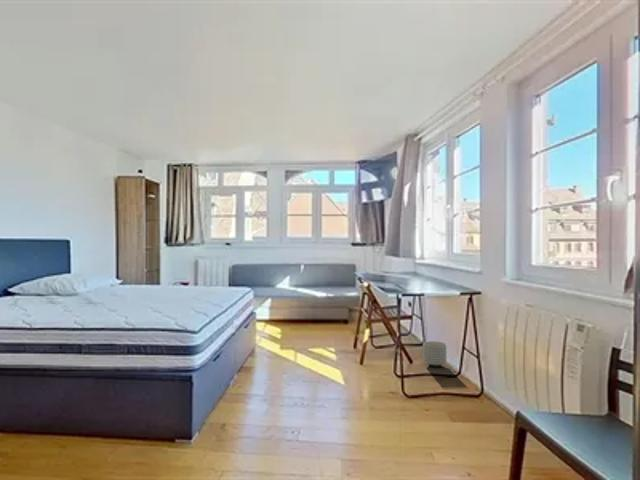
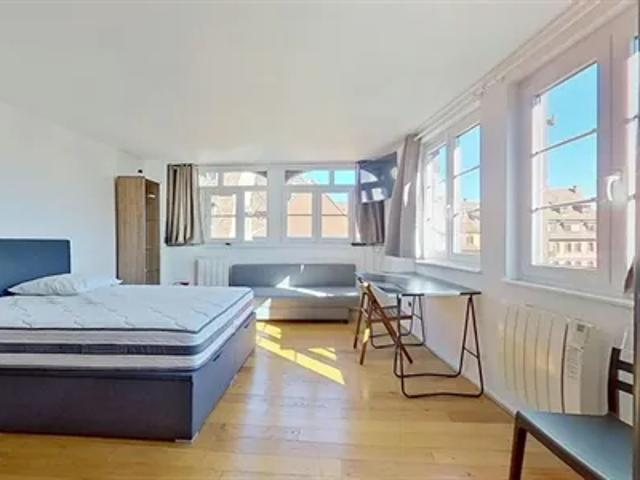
- planter [422,340,447,367]
